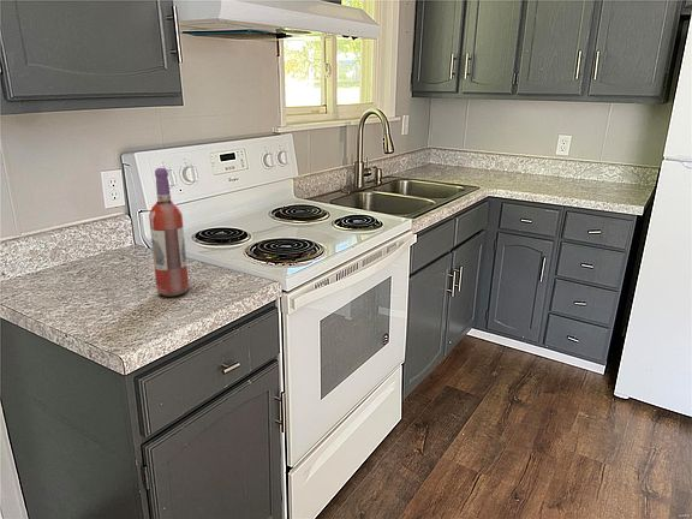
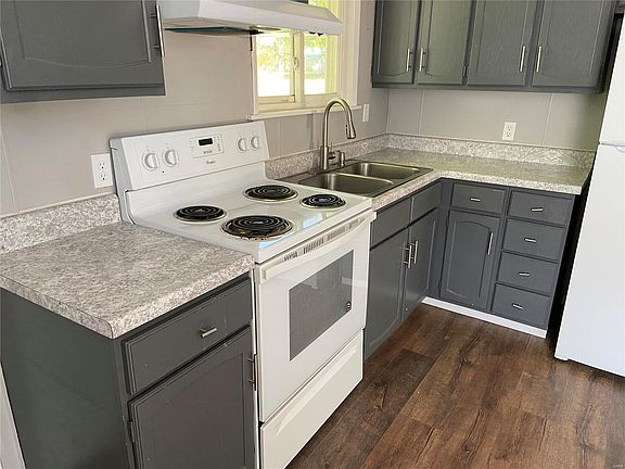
- wine bottle [148,167,190,297]
